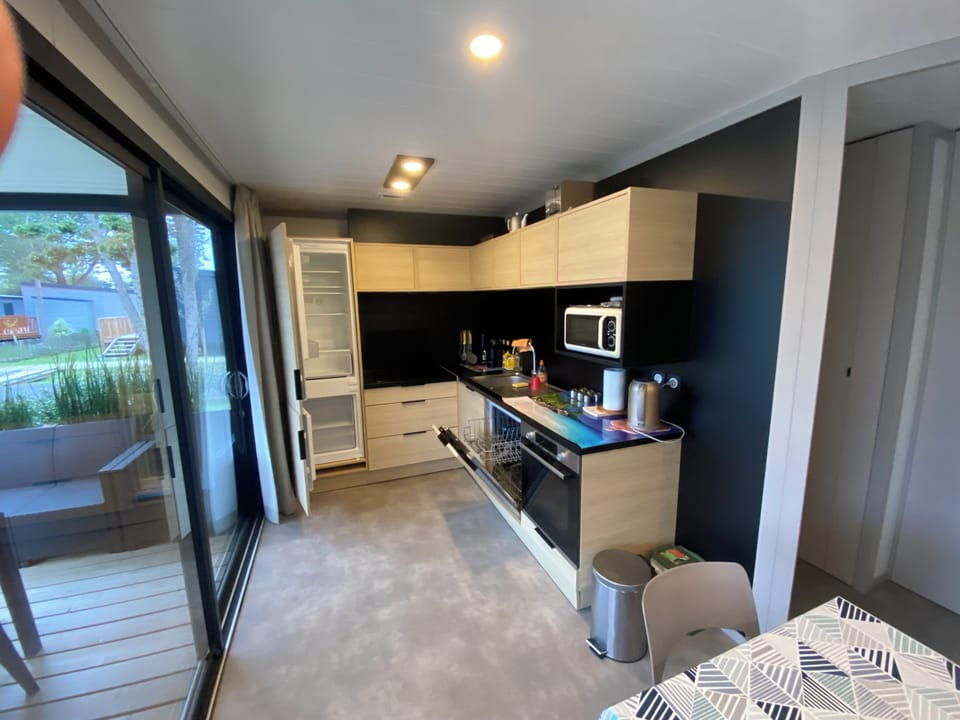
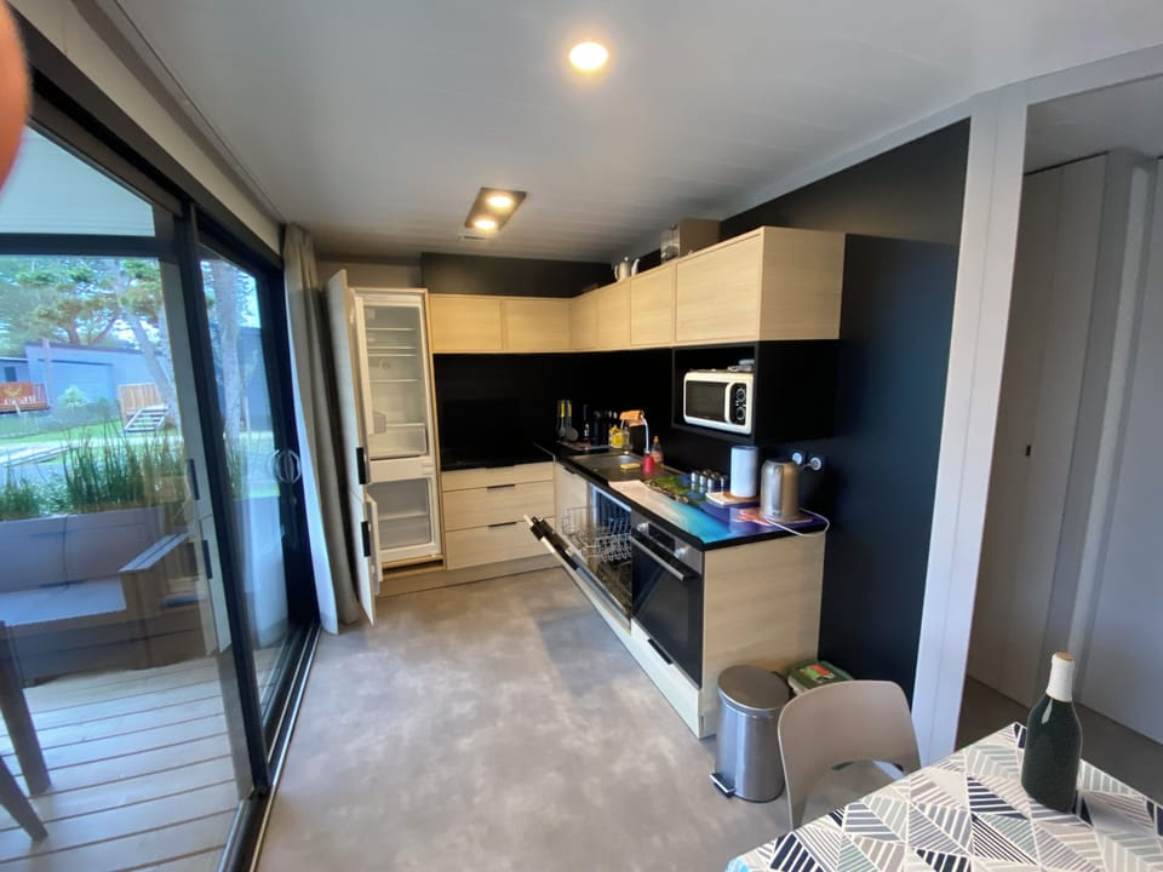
+ wine bottle [1020,652,1084,811]
